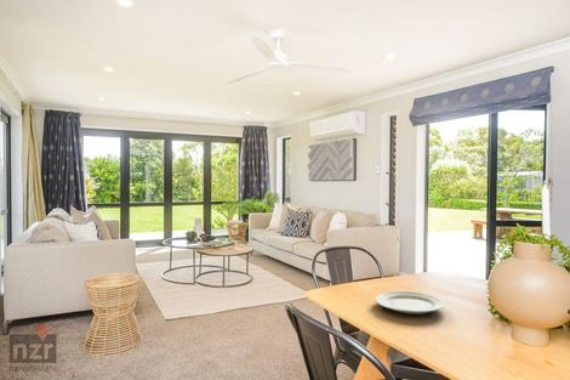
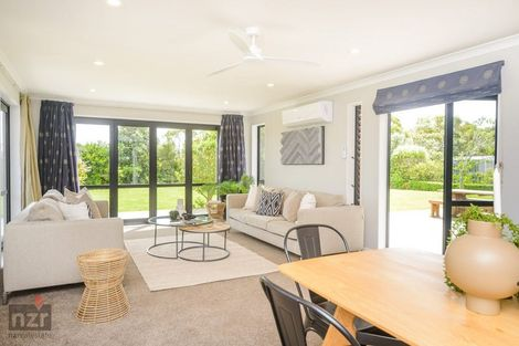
- chinaware [375,290,446,316]
